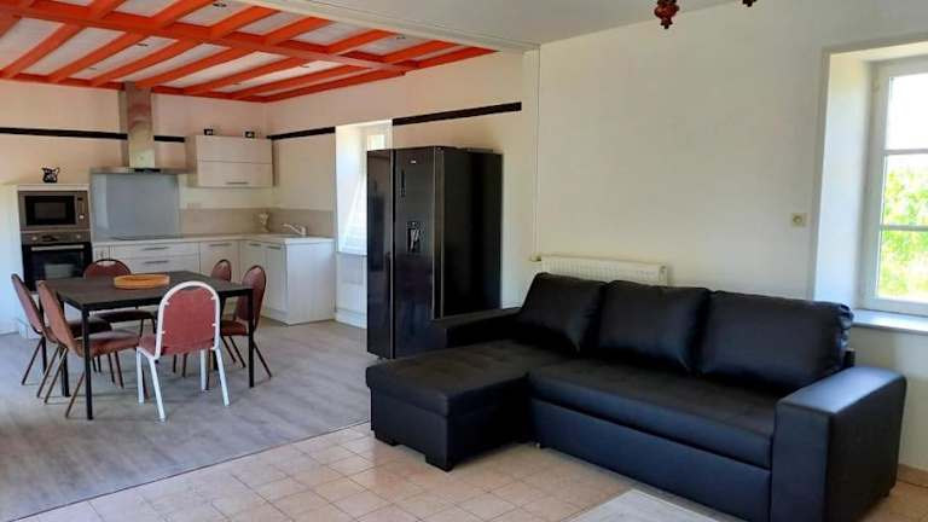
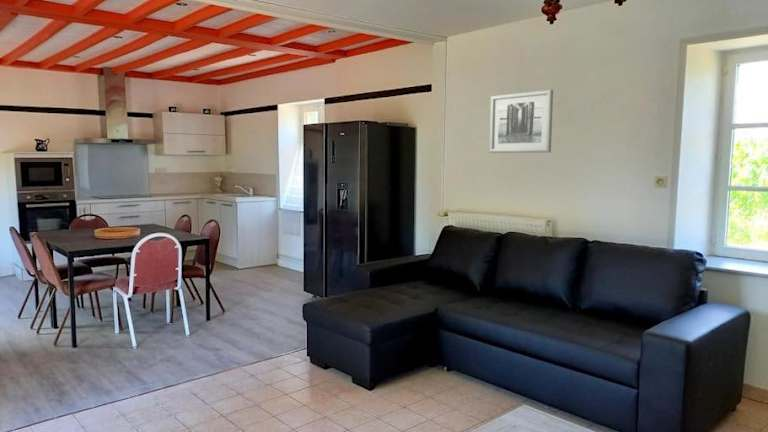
+ wall art [488,89,554,154]
